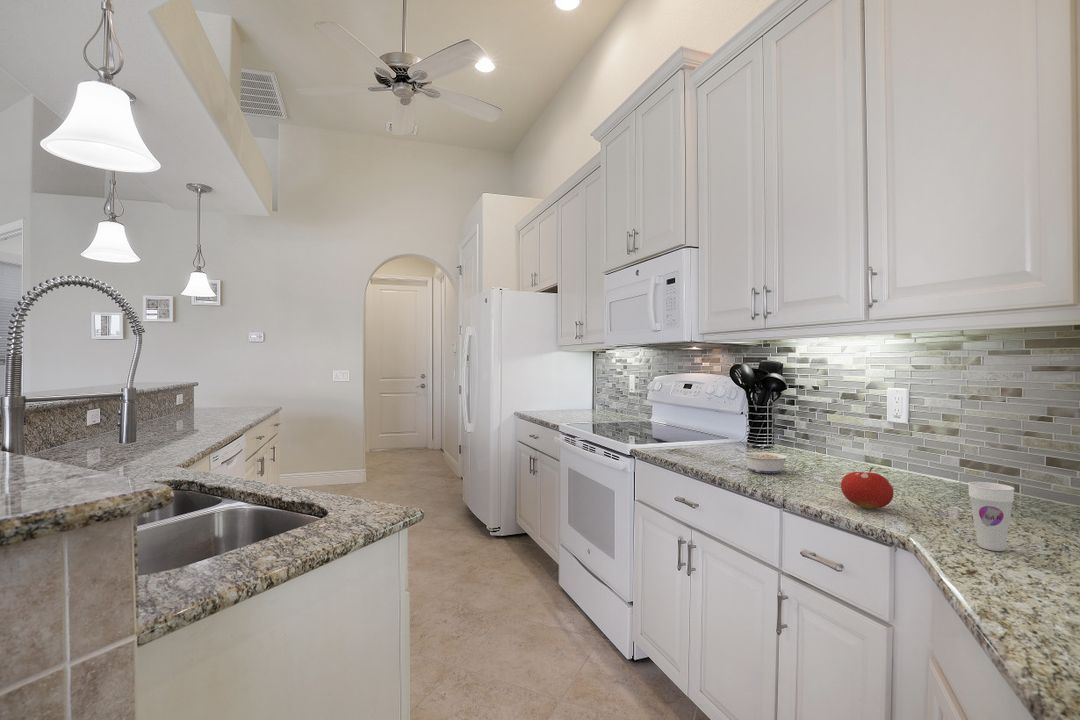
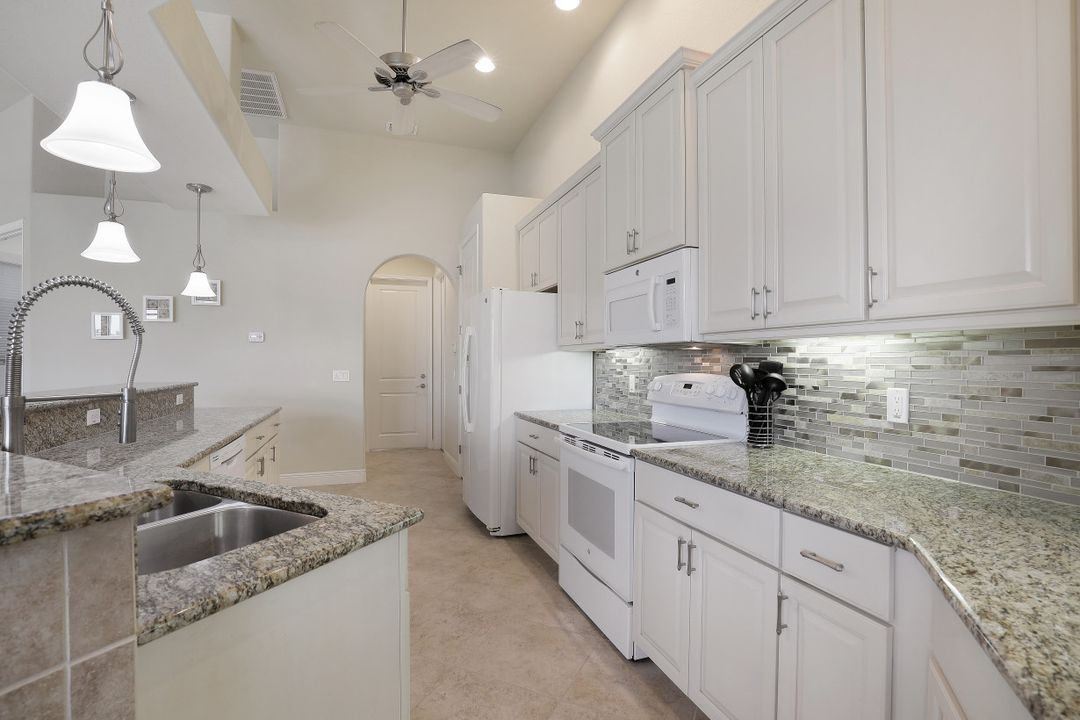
- fruit [840,466,895,509]
- legume [734,448,790,474]
- cup [967,481,1015,552]
